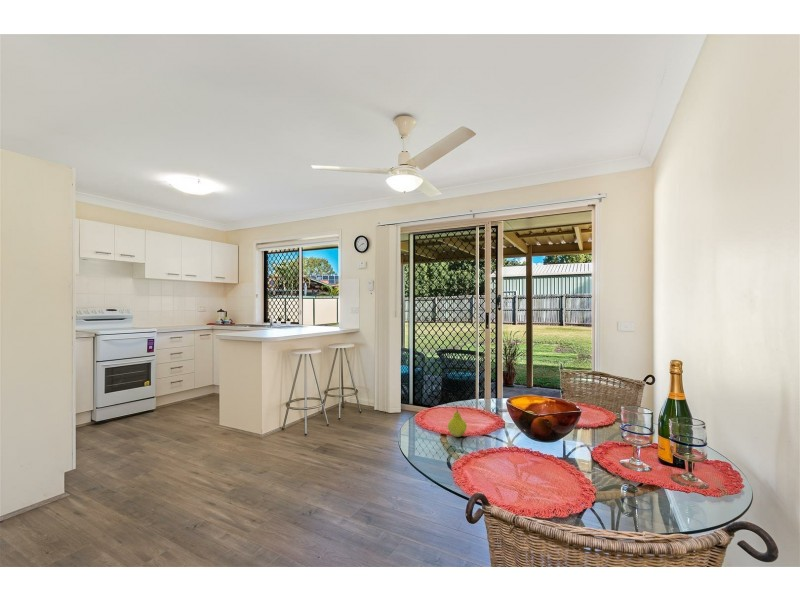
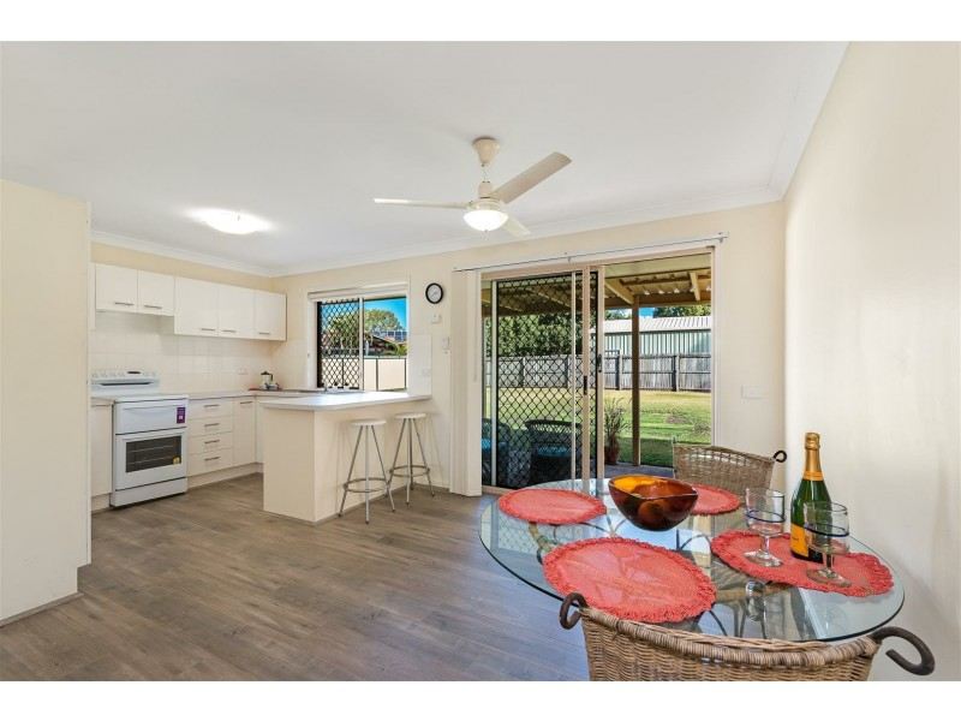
- fruit [447,404,468,438]
